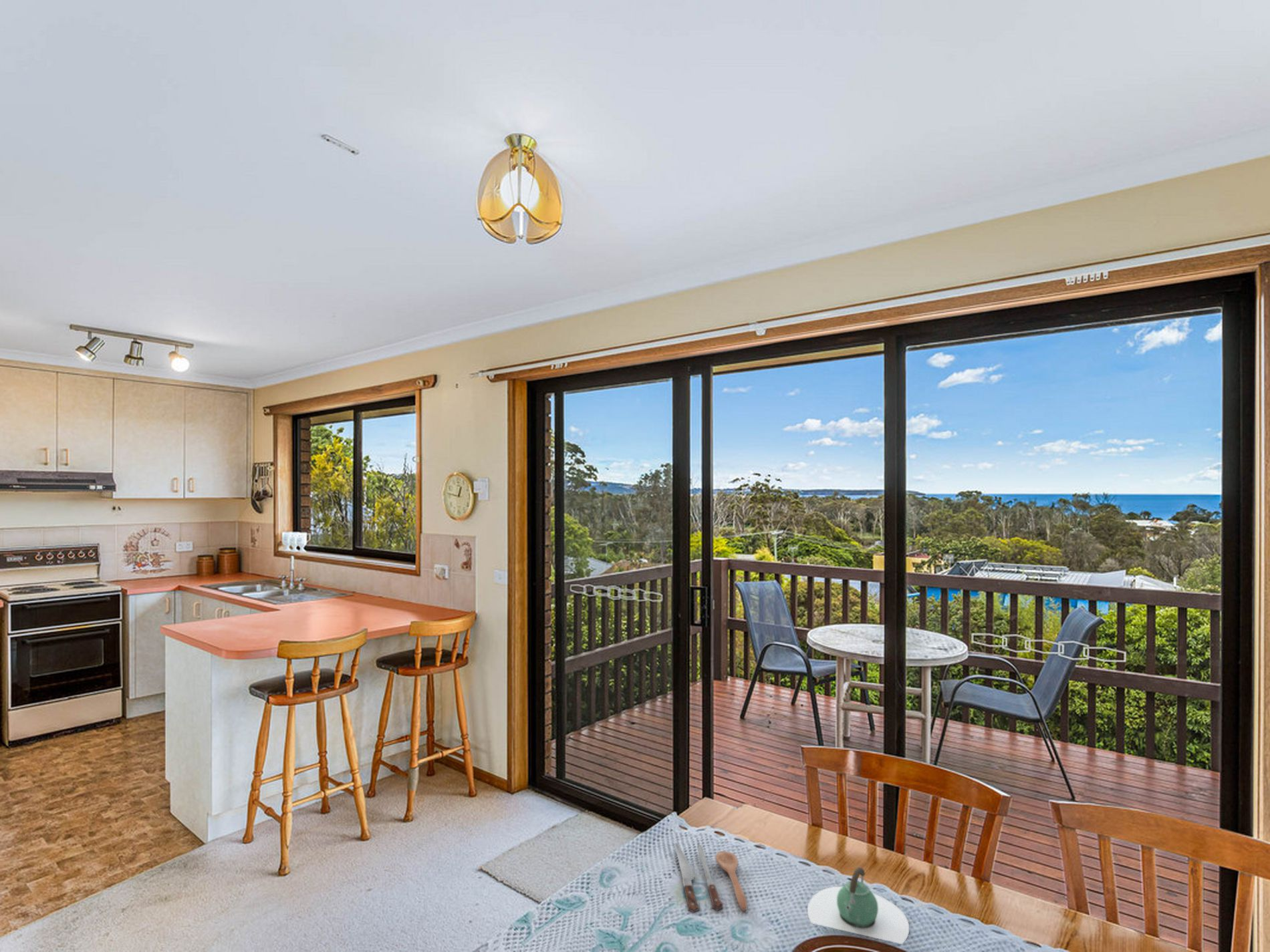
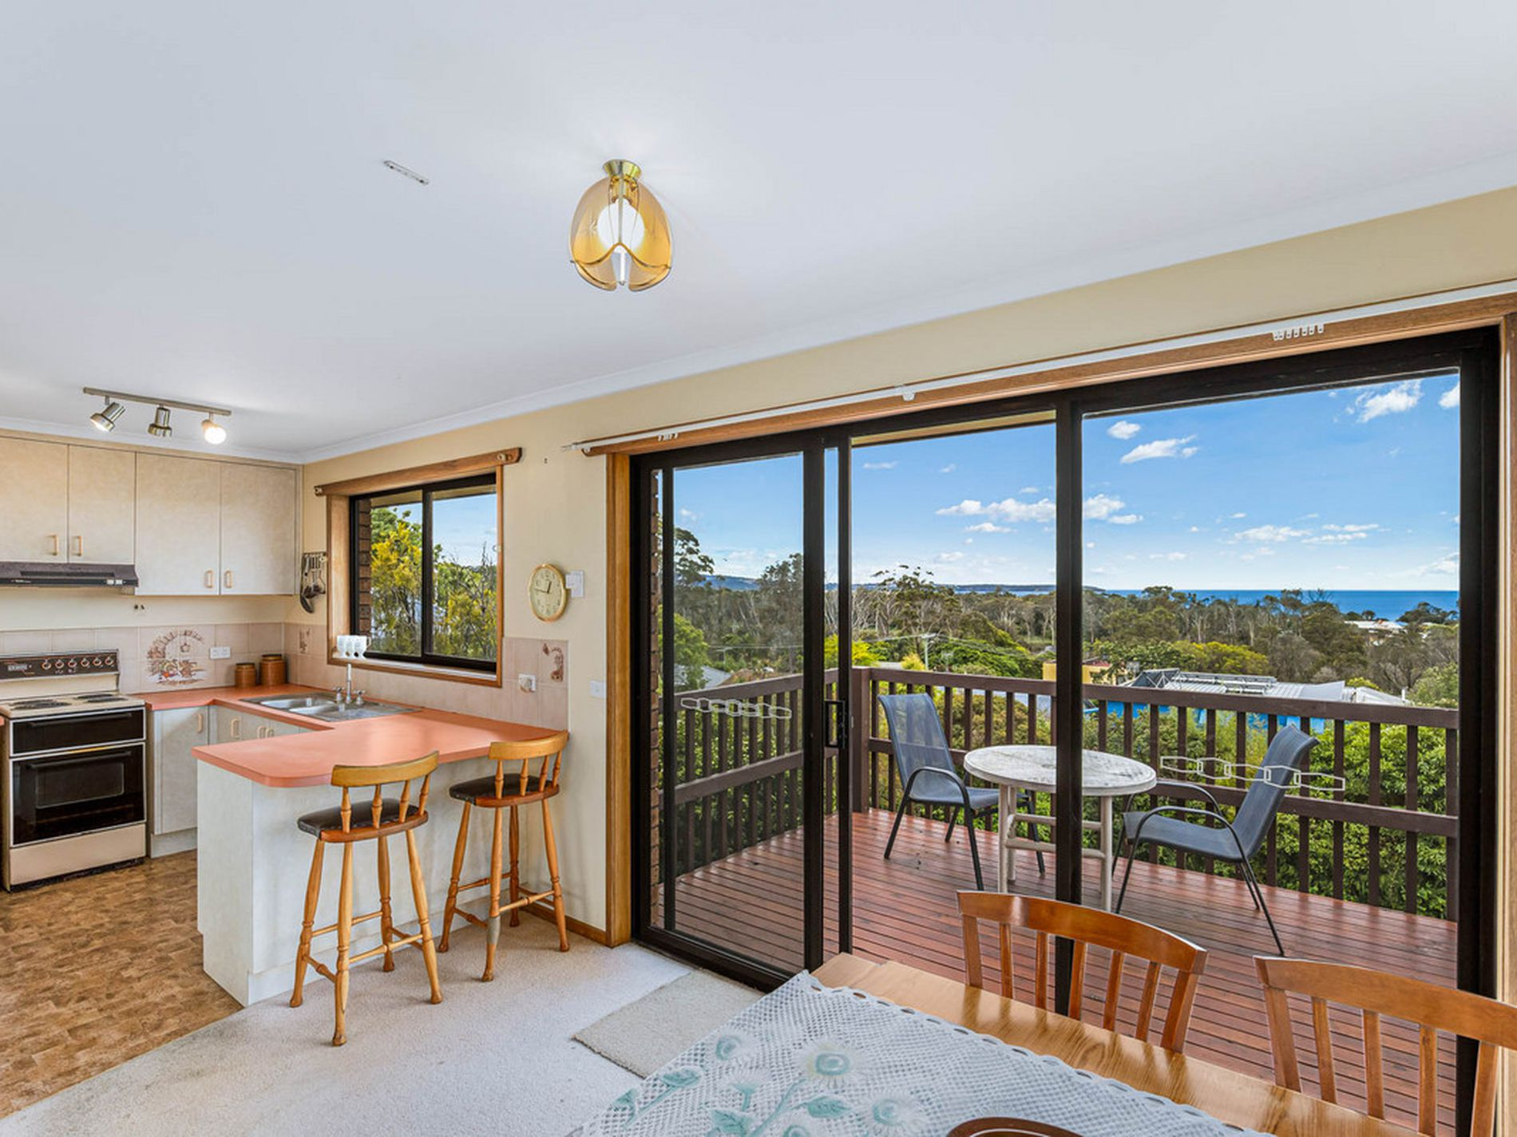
- teapot [807,866,910,945]
- spoon [674,840,748,913]
